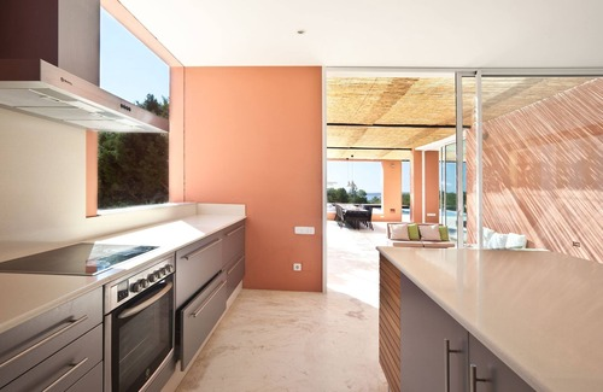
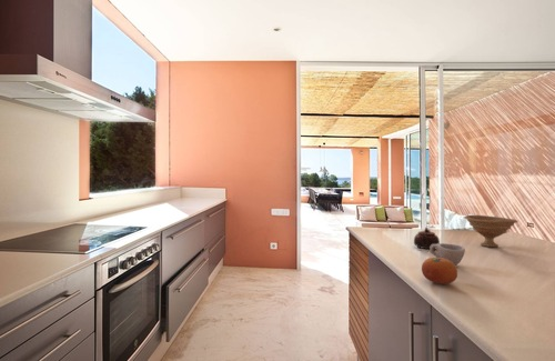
+ fruit [421,257,458,285]
+ bowl [463,214,519,248]
+ teapot [413,227,441,250]
+ cup [428,242,466,267]
